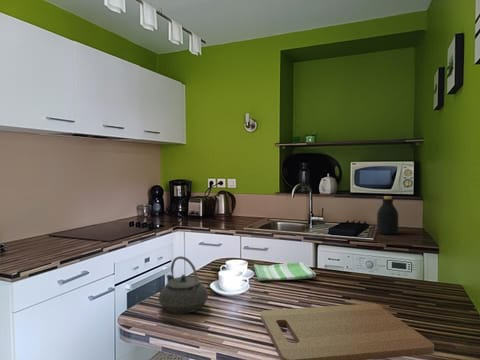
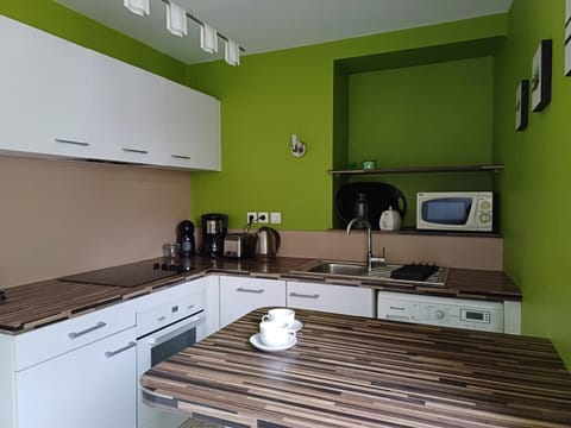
- dish towel [253,261,317,281]
- teapot [157,255,209,314]
- bottle [376,195,399,235]
- cutting board [260,303,435,360]
